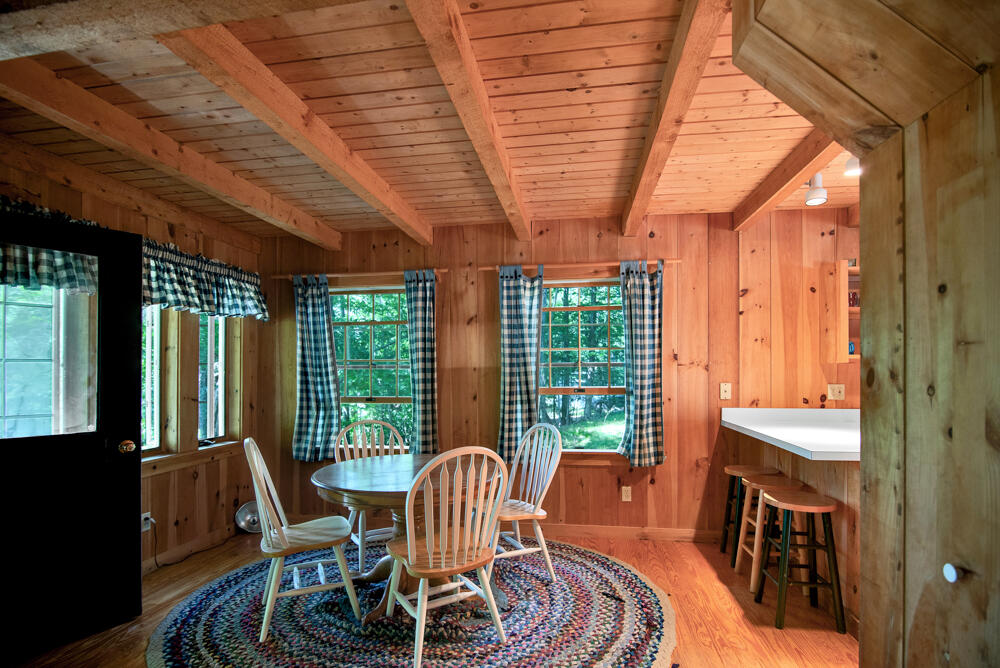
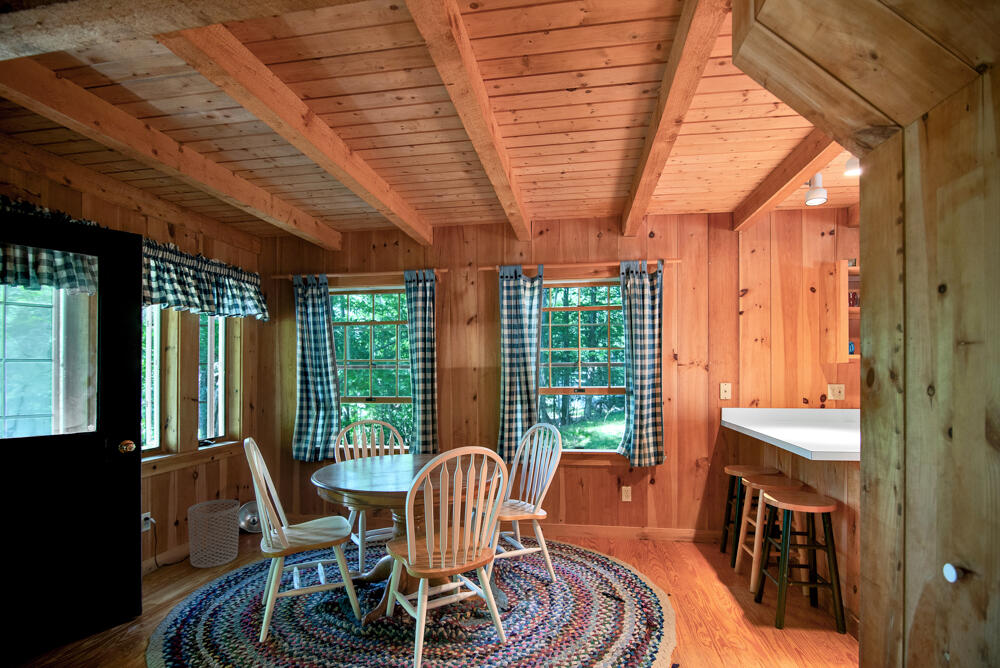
+ waste bin [187,498,241,569]
